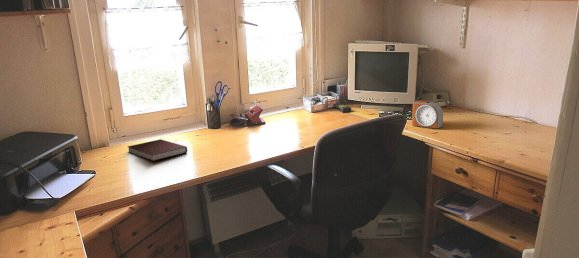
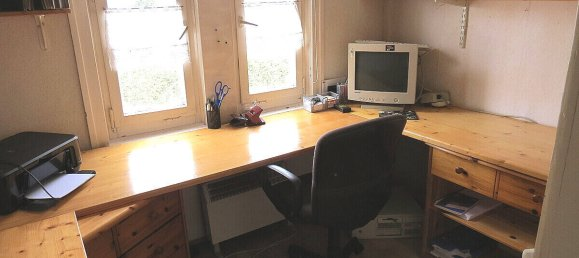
- notebook [126,138,188,162]
- alarm clock [411,99,444,129]
